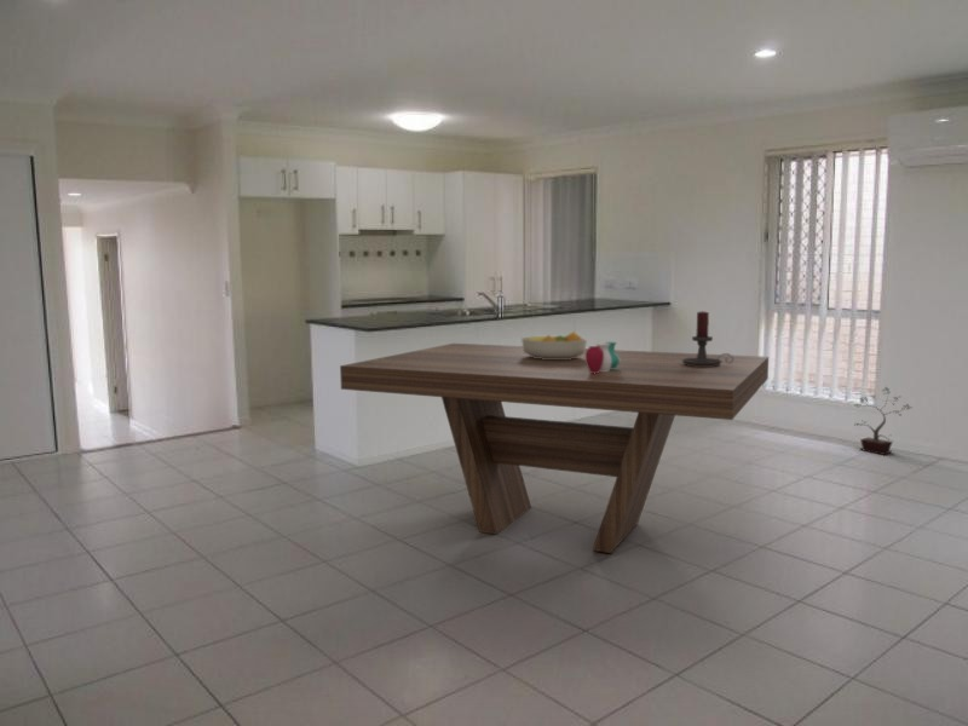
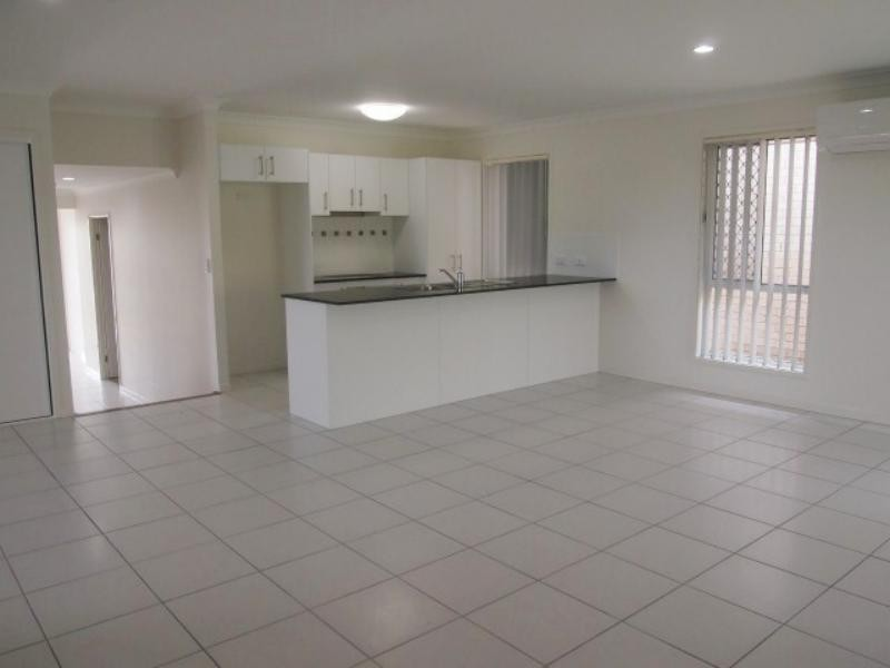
- potted plant [853,385,914,456]
- dining table [339,342,770,554]
- candle holder [682,310,733,367]
- fruit bowl [520,330,588,359]
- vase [586,341,620,374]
